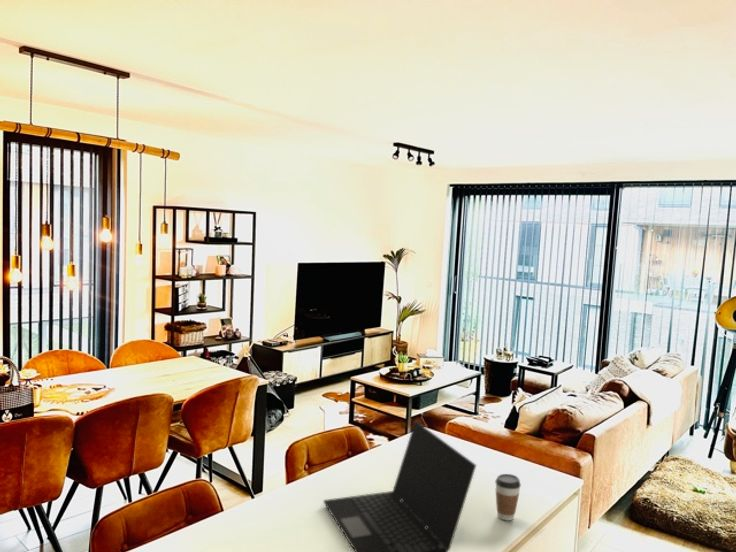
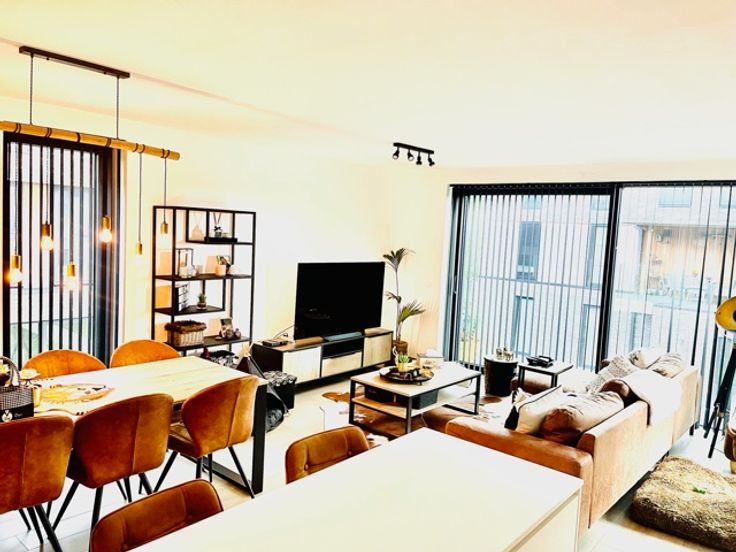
- coffee cup [494,473,522,522]
- laptop [322,420,477,552]
